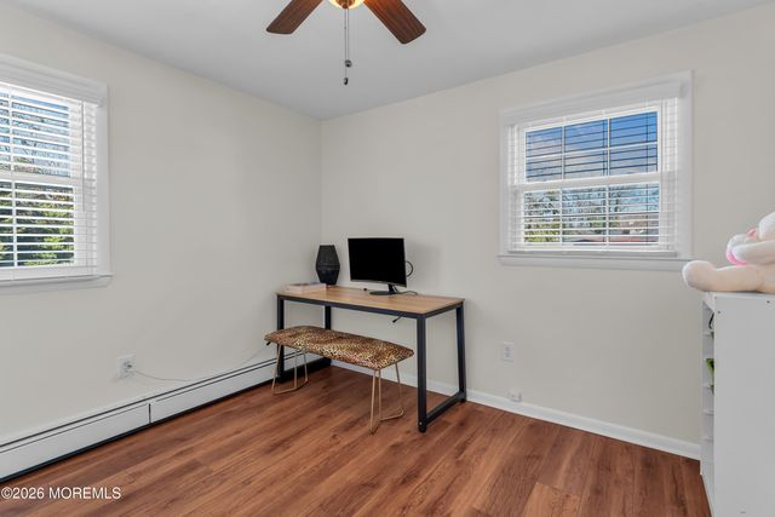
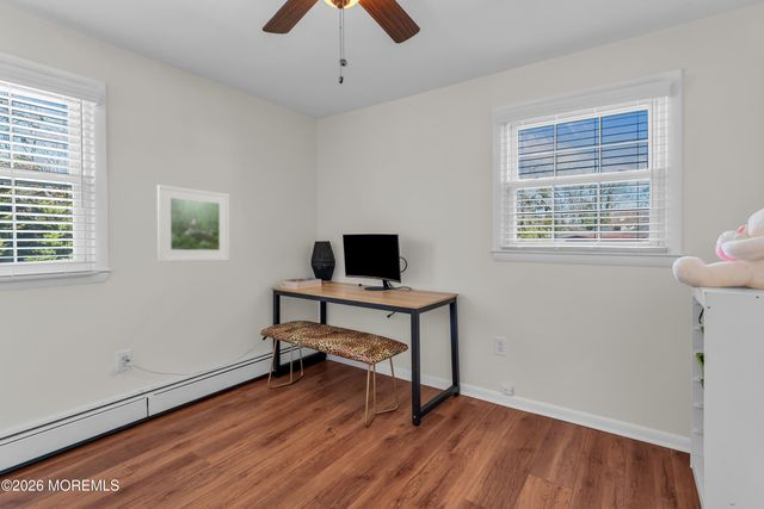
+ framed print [156,184,230,263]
